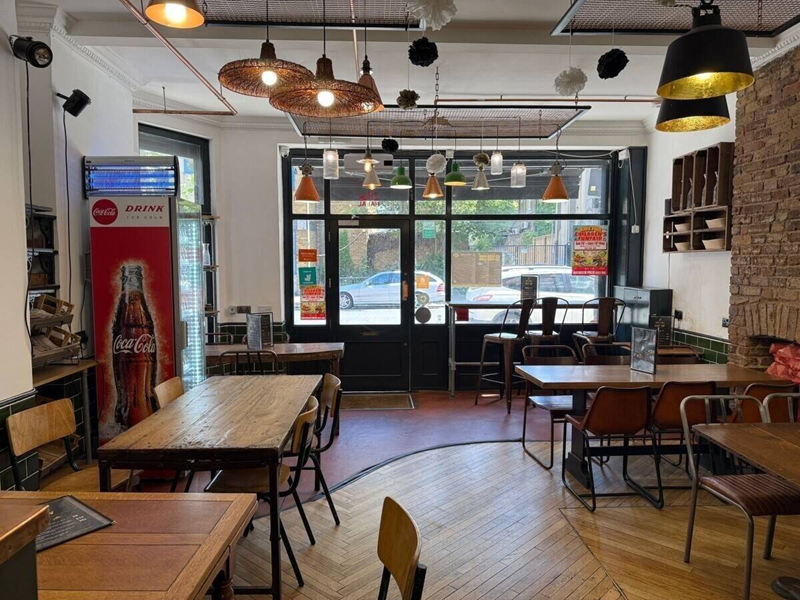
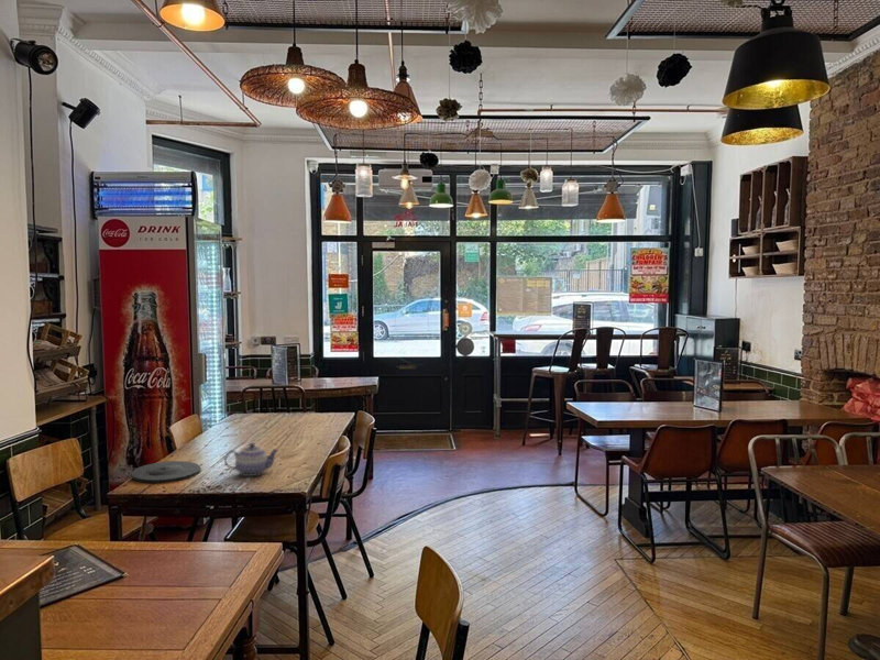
+ plate [130,460,201,484]
+ teapot [223,442,280,477]
